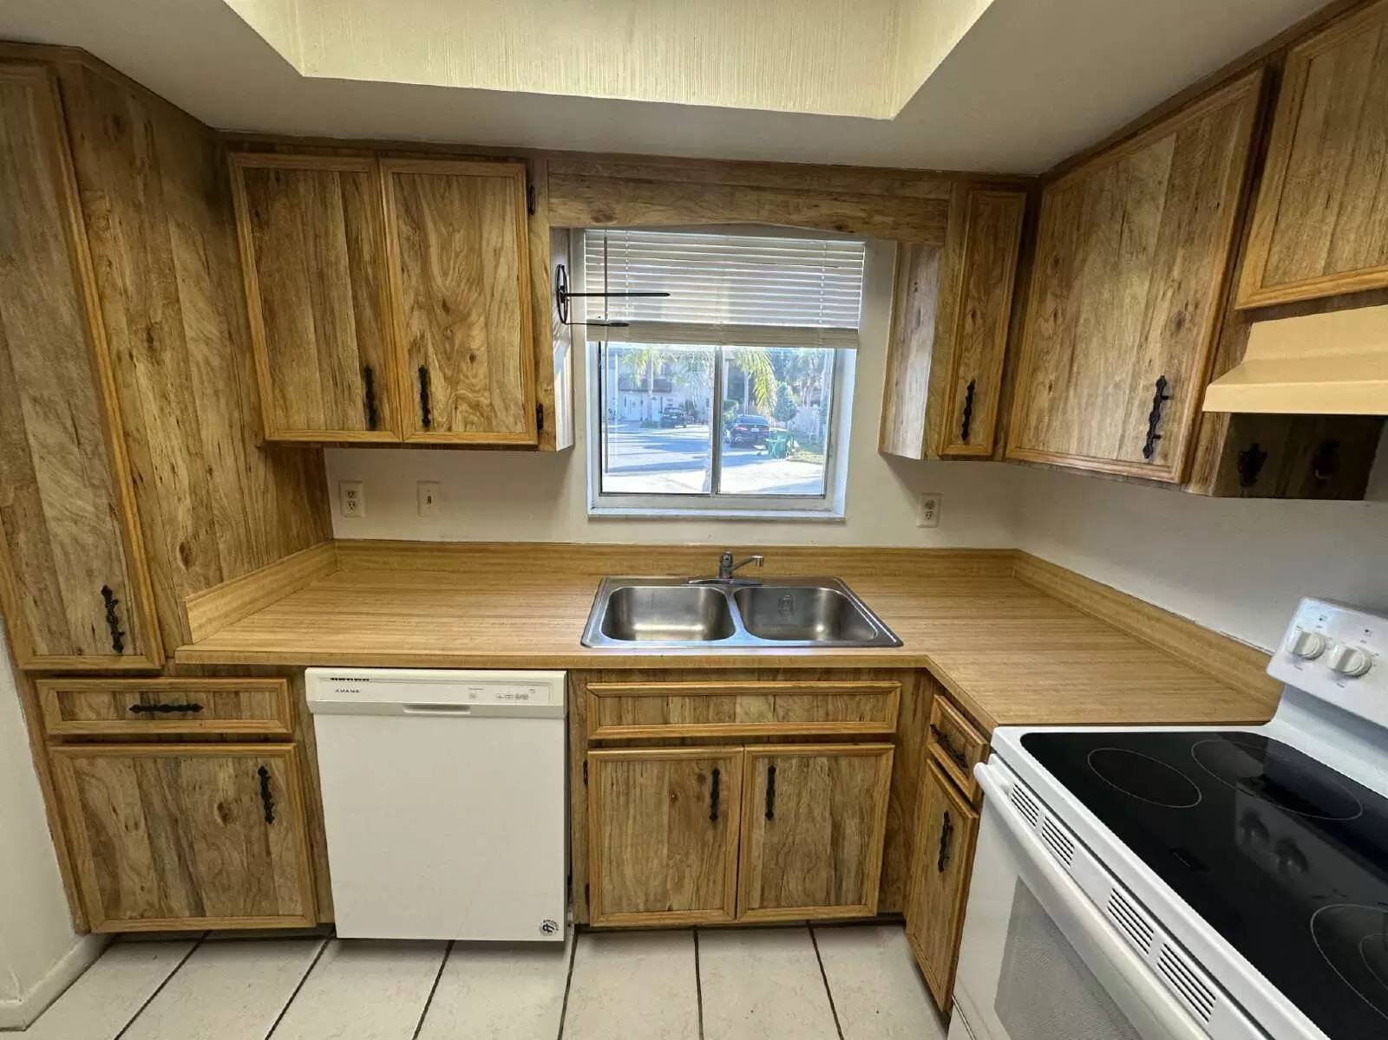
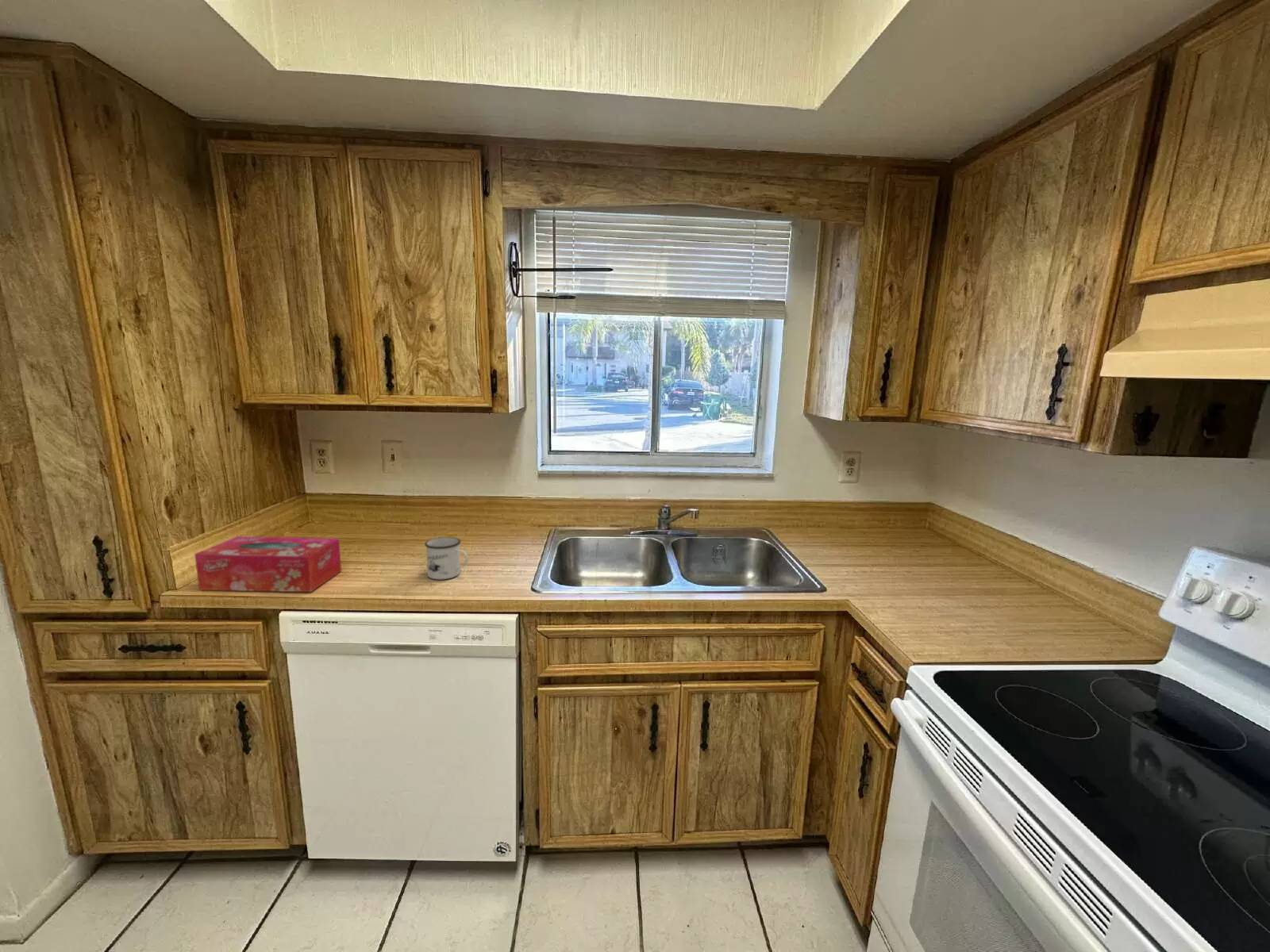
+ mug [424,536,469,580]
+ tissue box [194,536,342,593]
